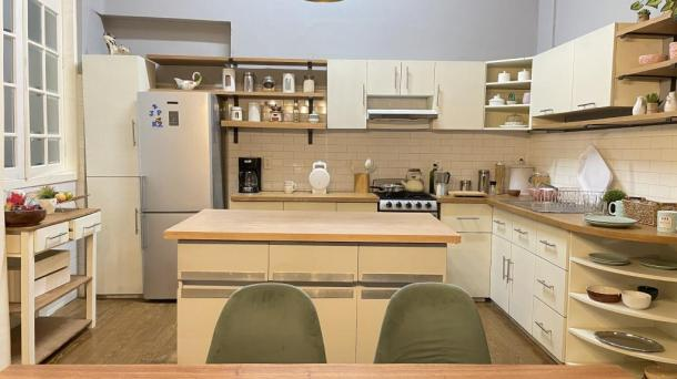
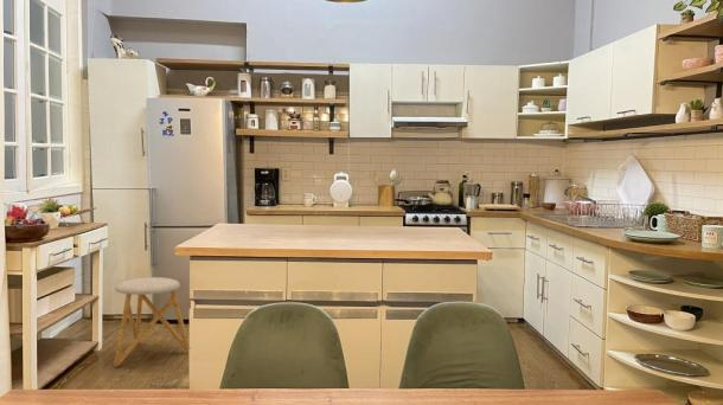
+ stool [113,276,190,368]
